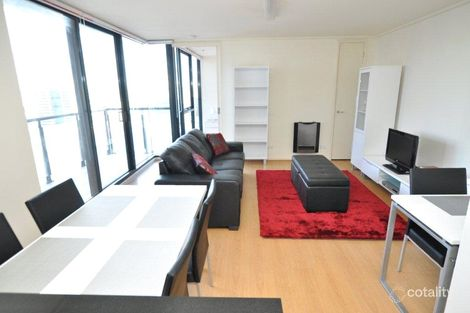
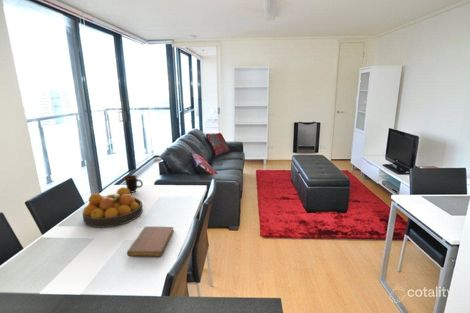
+ mug [123,174,144,194]
+ fruit bowl [82,186,144,228]
+ notebook [126,225,175,257]
